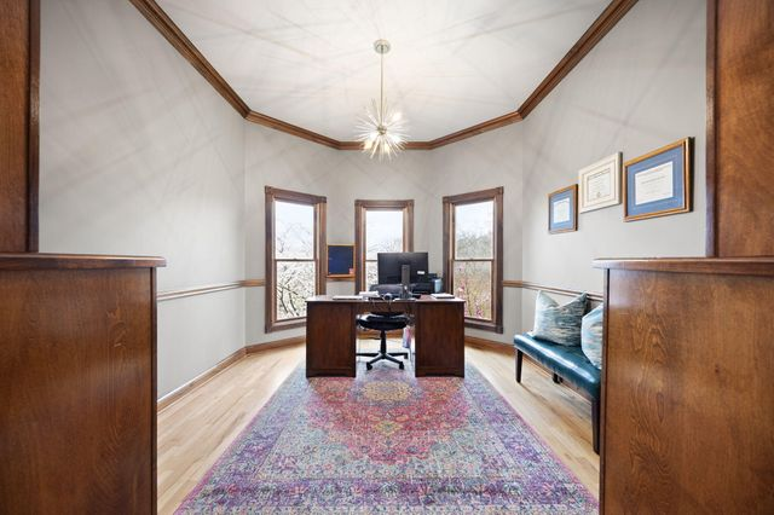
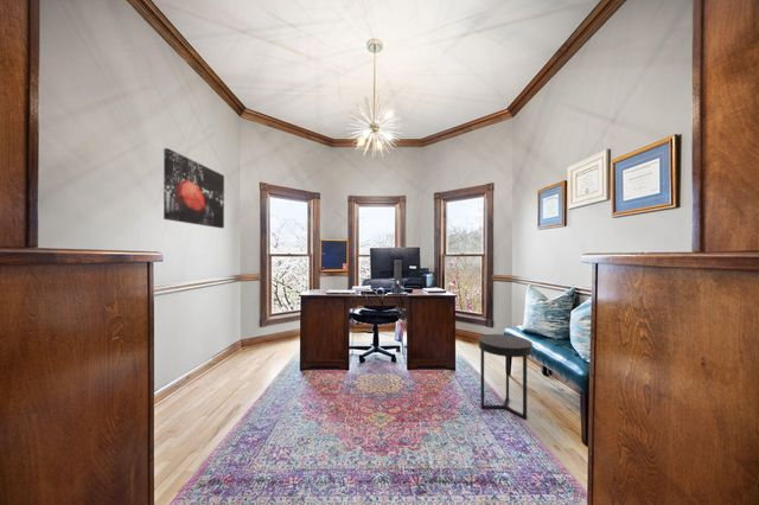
+ wall art [162,147,225,229]
+ side table [478,333,534,421]
